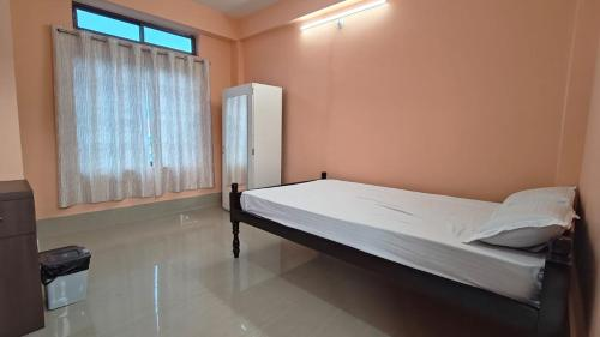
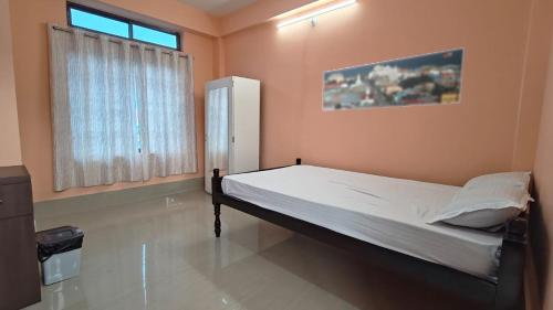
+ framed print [321,46,466,111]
